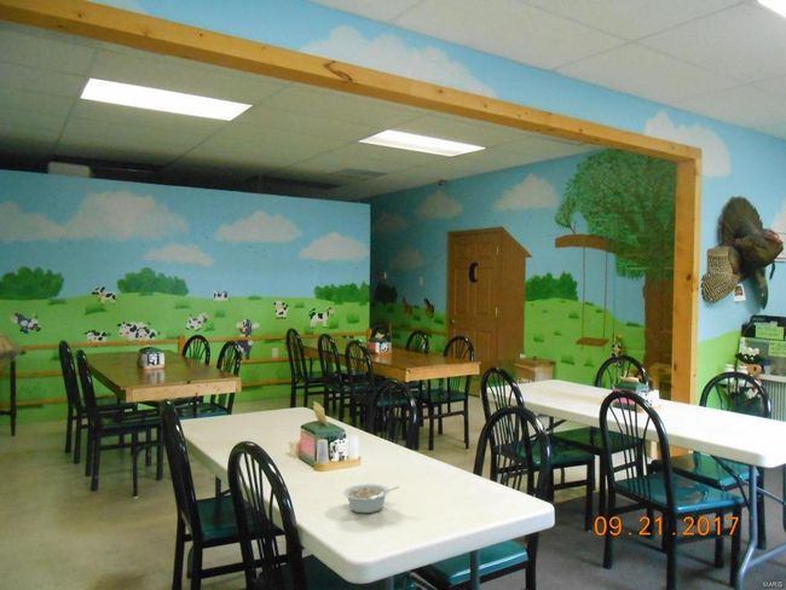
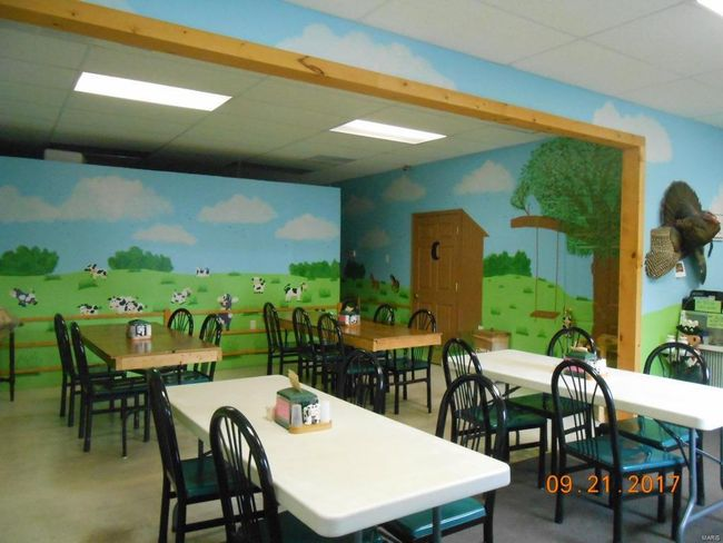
- legume [342,482,399,514]
